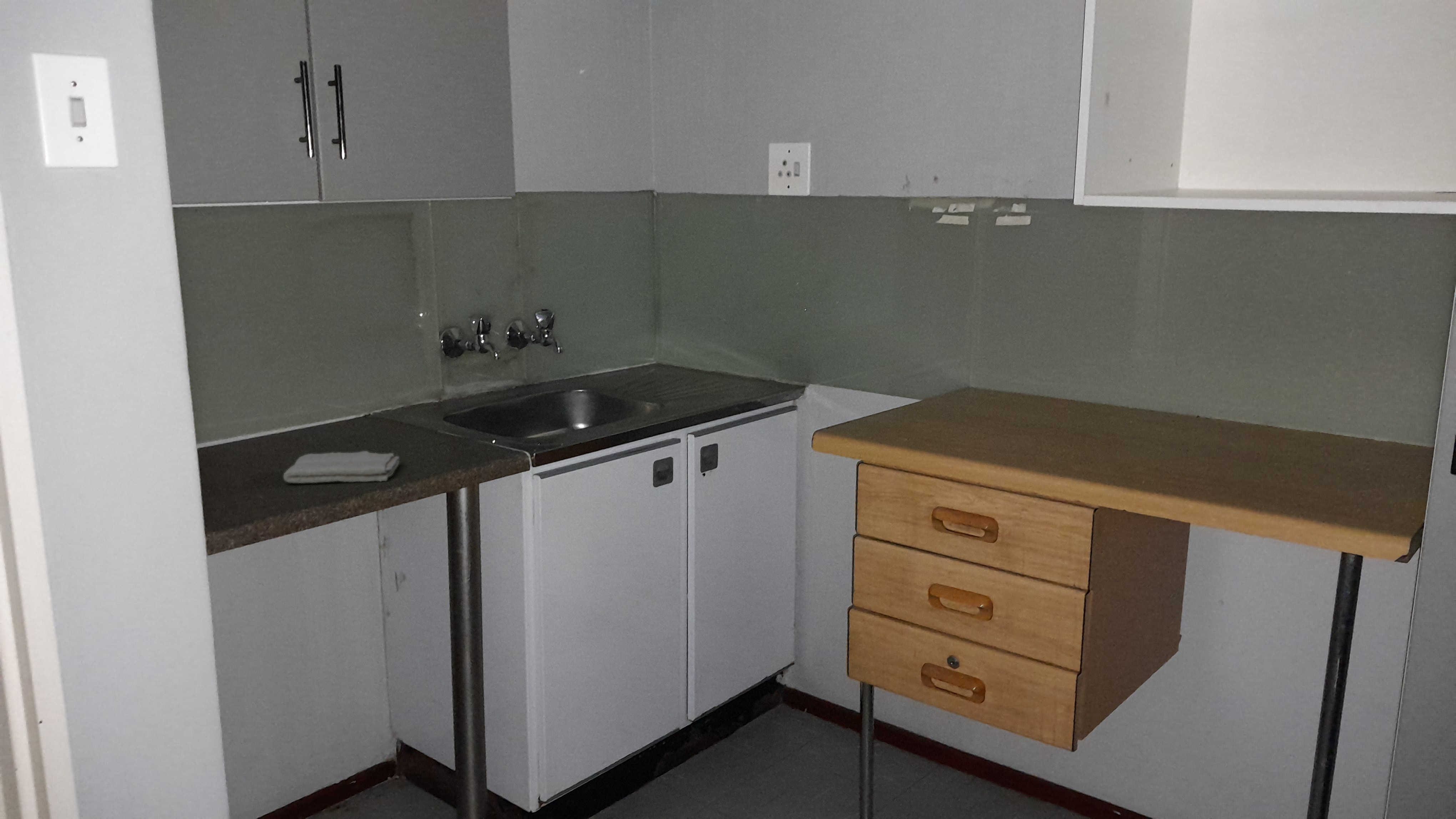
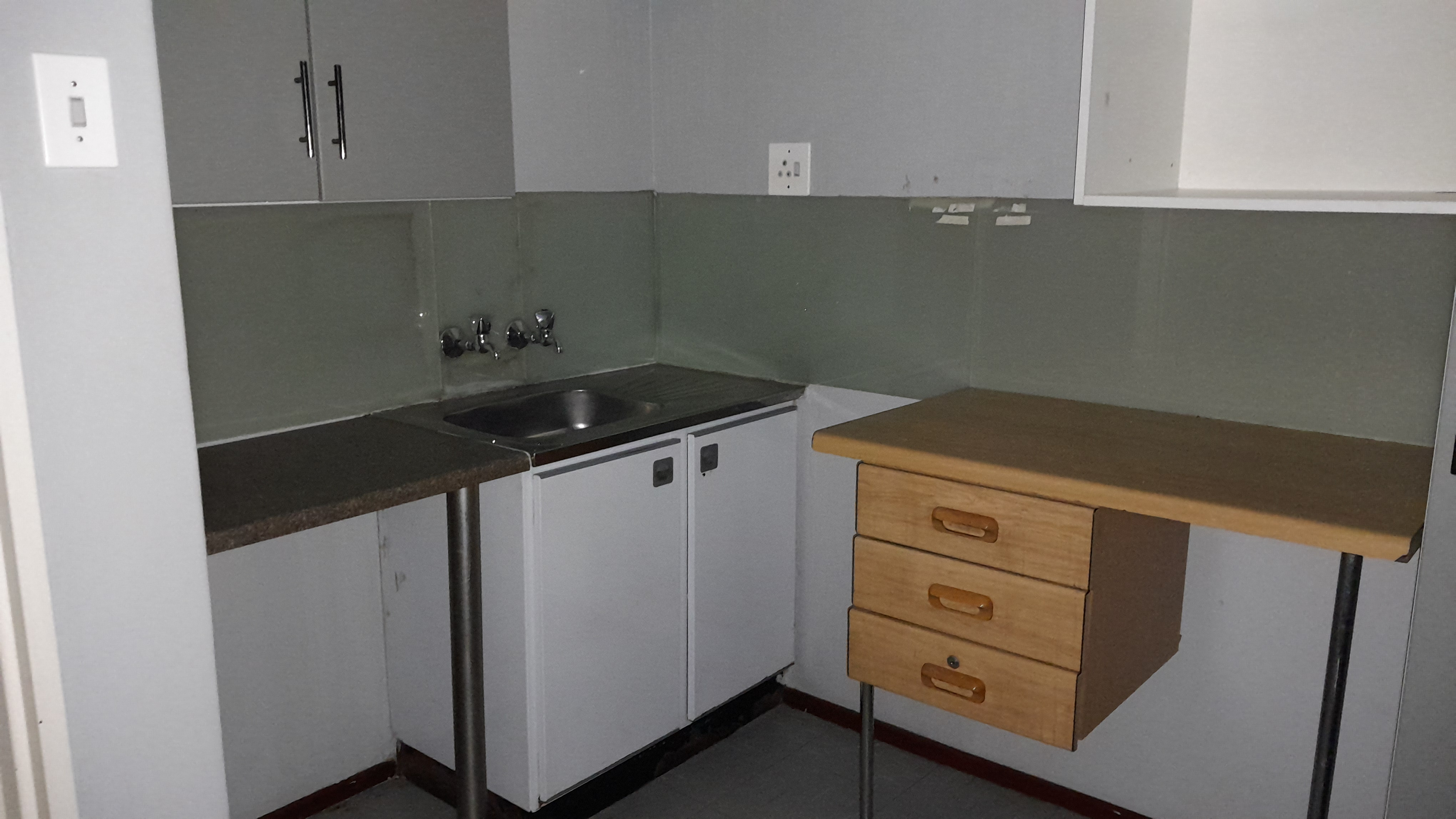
- washcloth [283,451,400,484]
